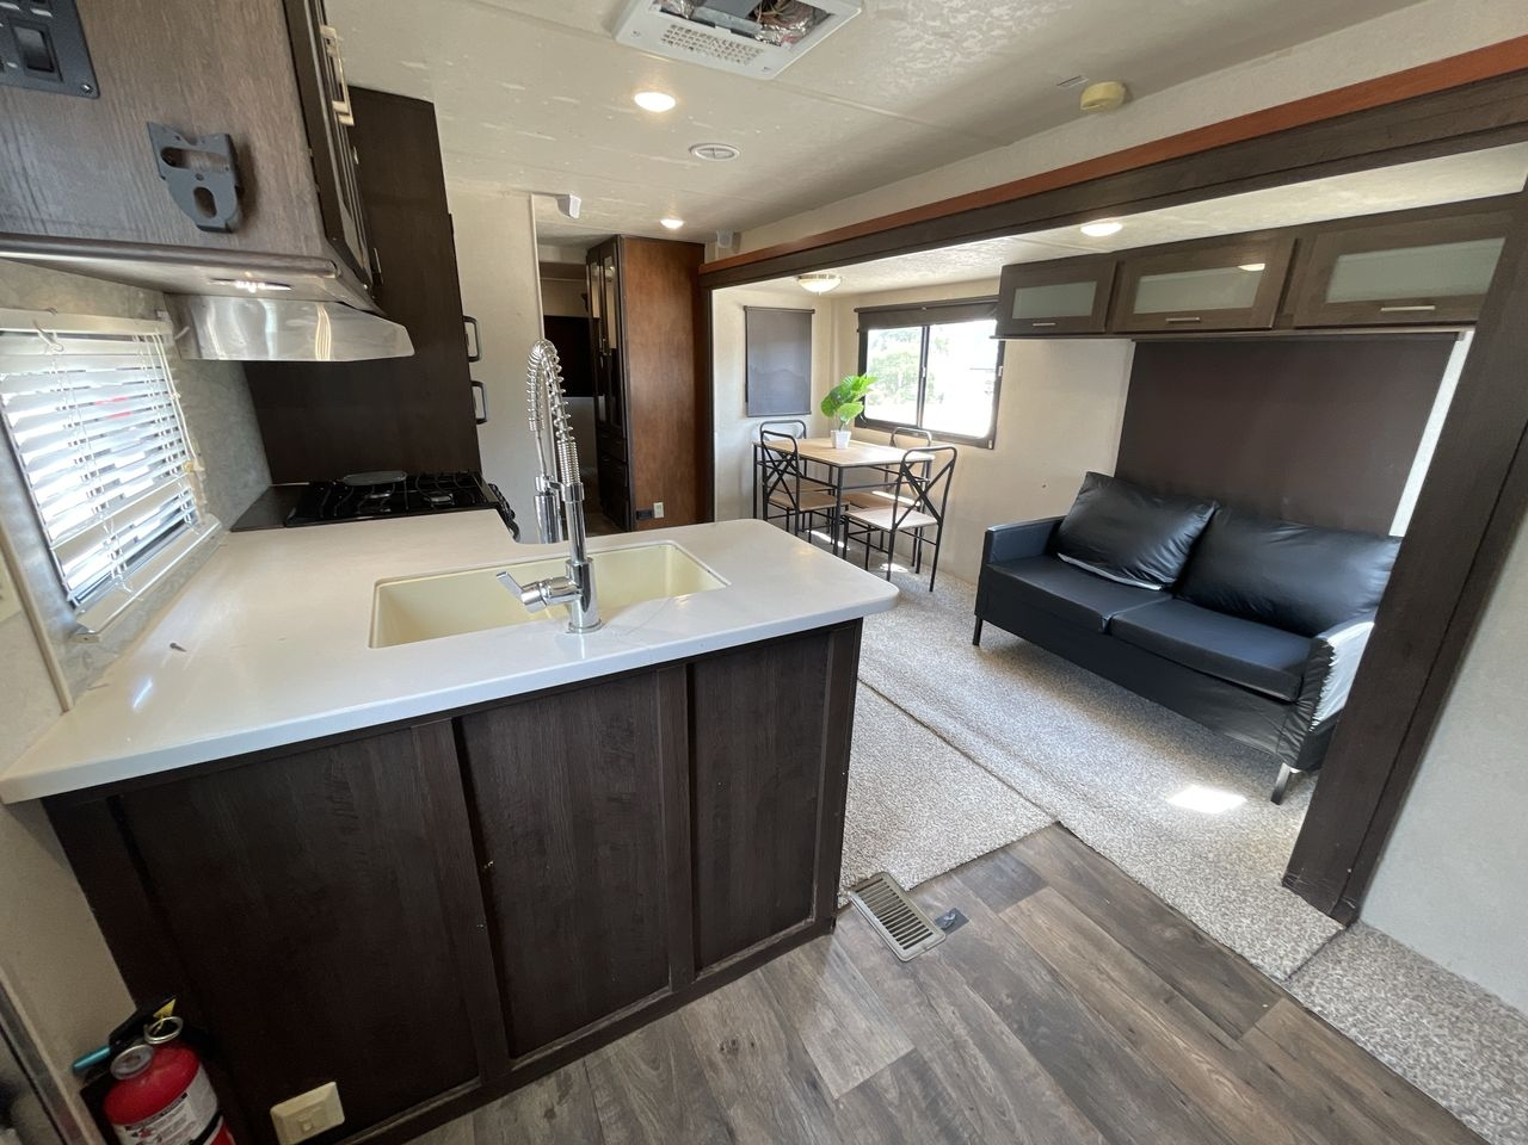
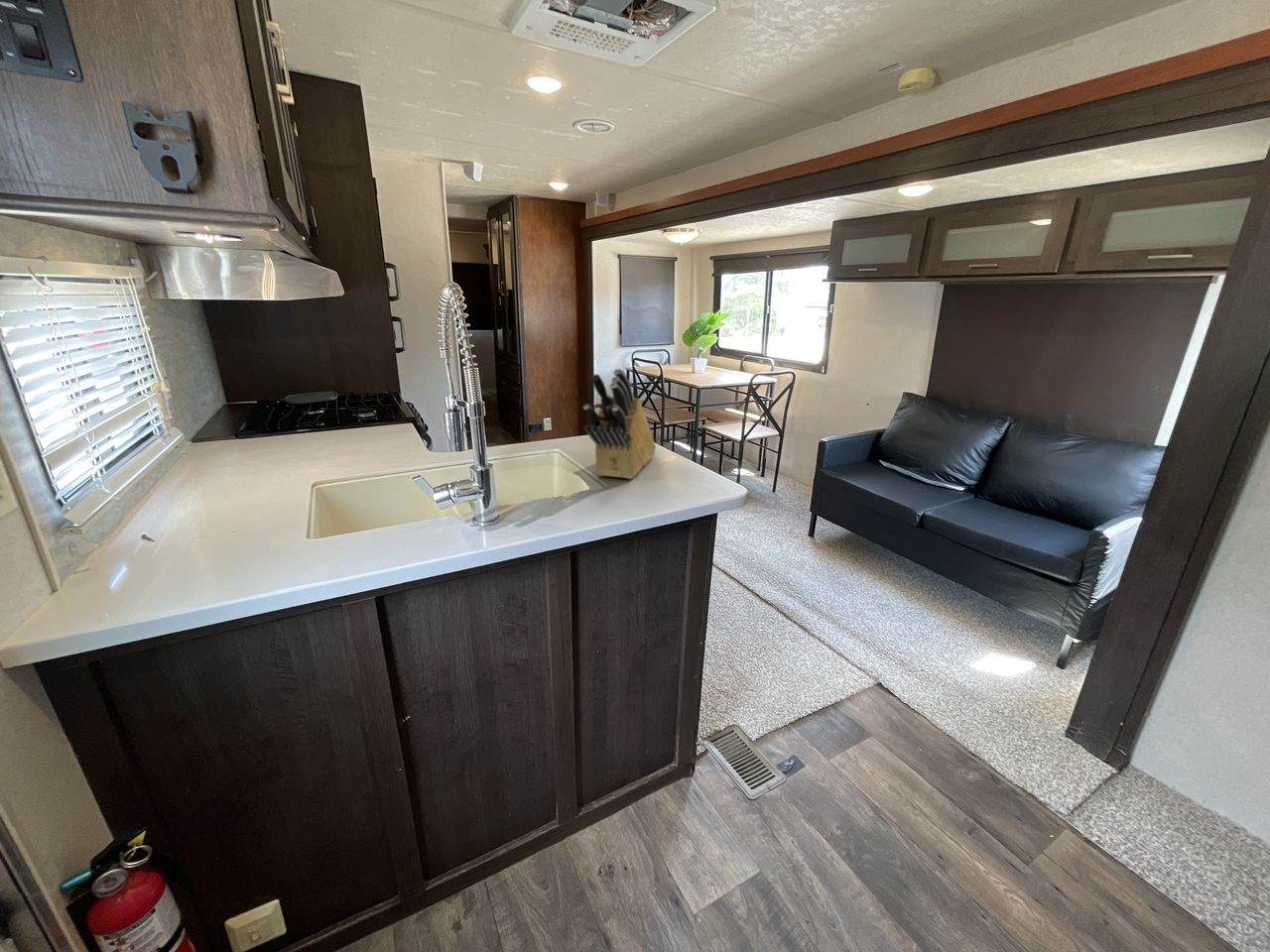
+ knife block [582,368,657,480]
